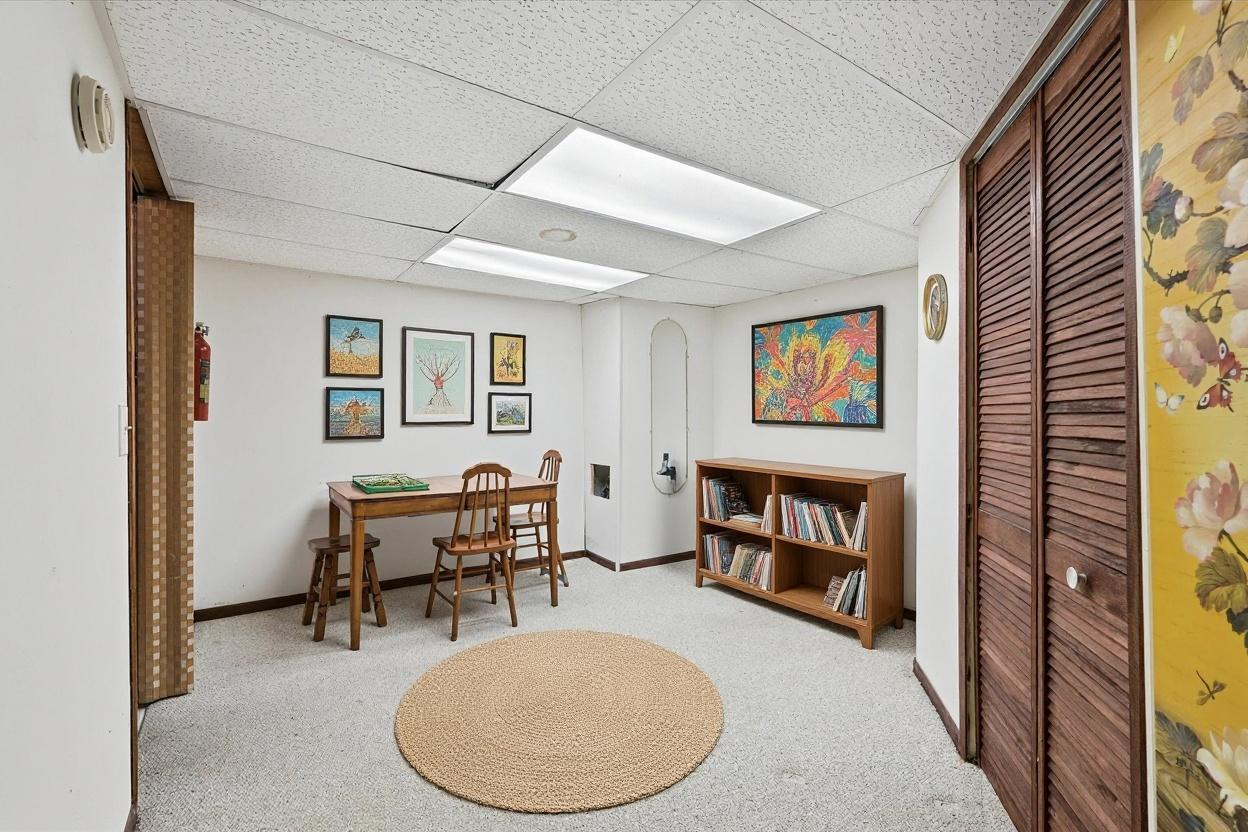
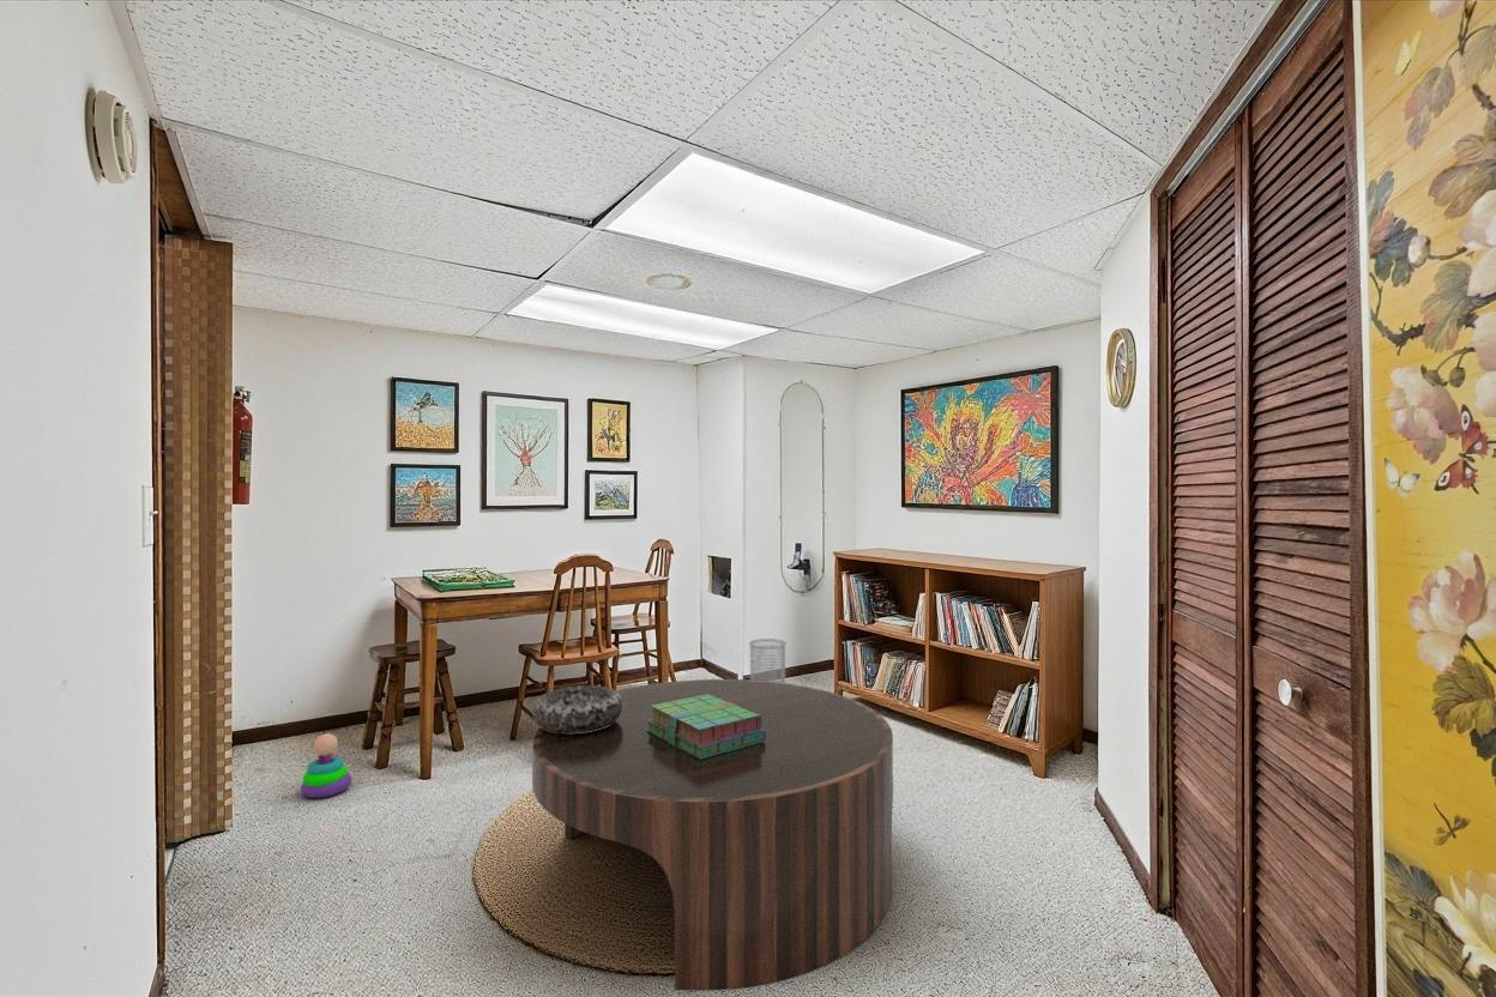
+ decorative bowl [532,684,623,735]
+ coffee table [531,678,894,991]
+ stack of books [646,694,766,760]
+ stacking toy [300,731,352,799]
+ wastebasket [748,638,788,683]
